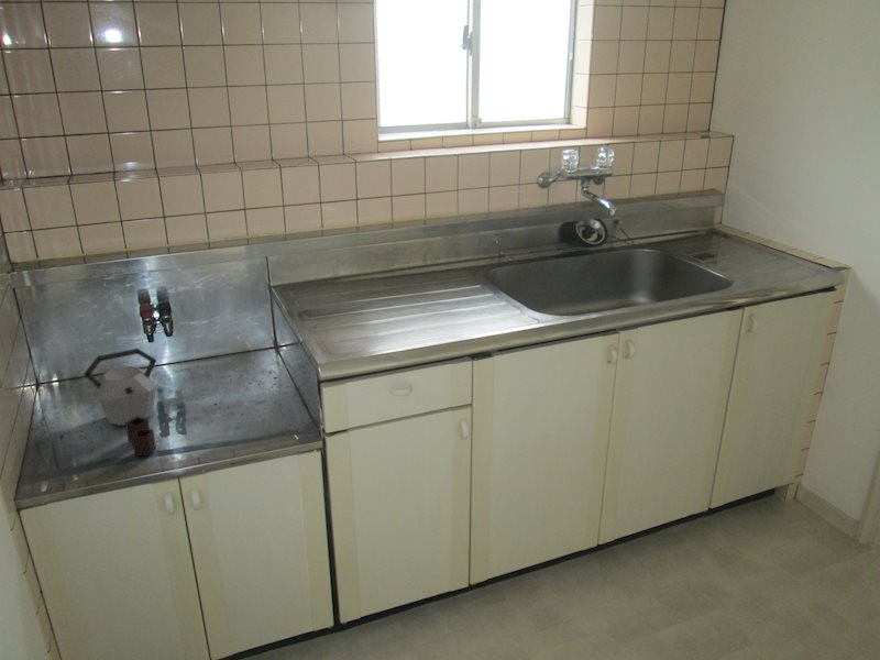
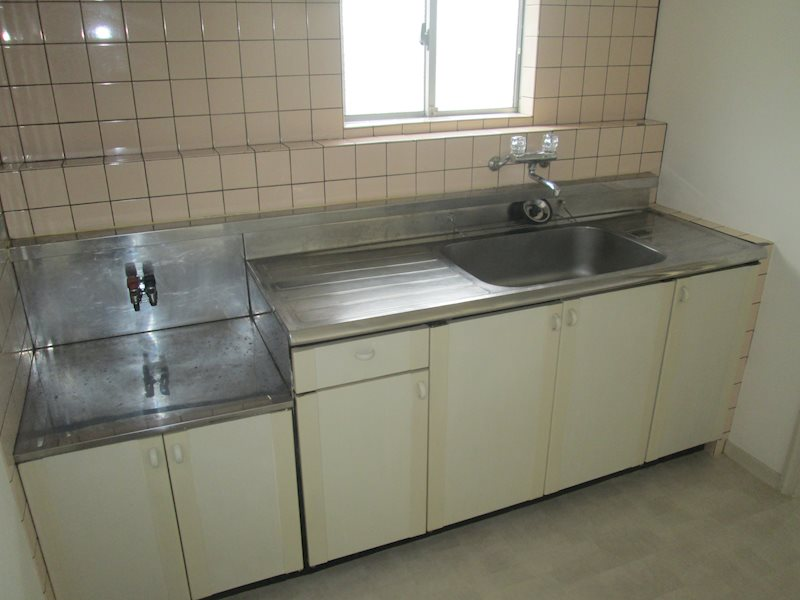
- kettle [82,348,157,457]
